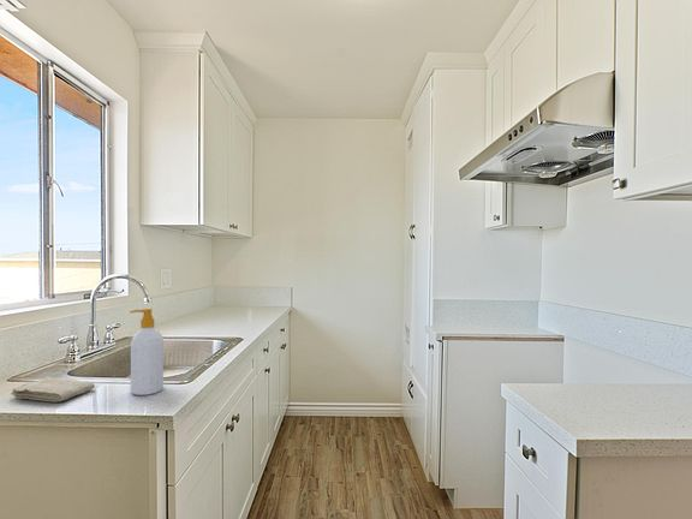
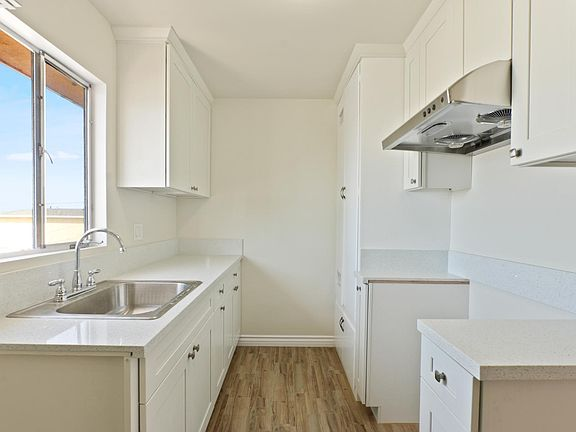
- soap bottle [129,308,165,396]
- washcloth [10,376,96,402]
